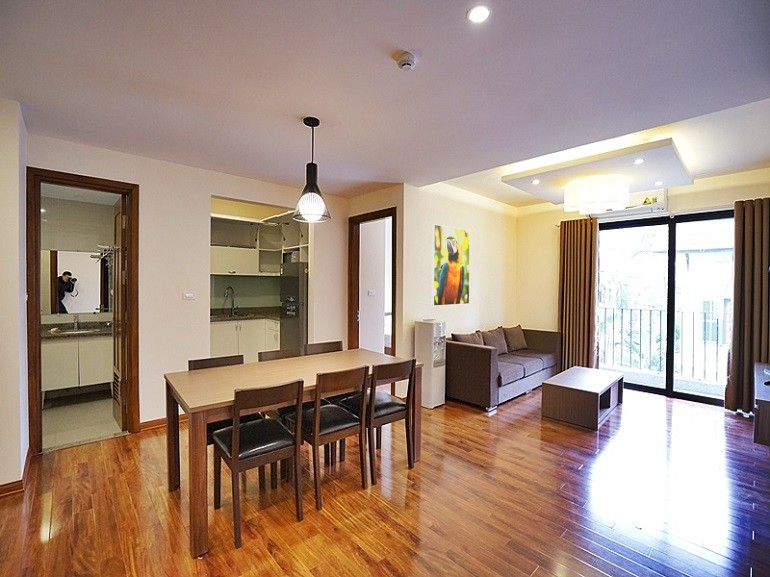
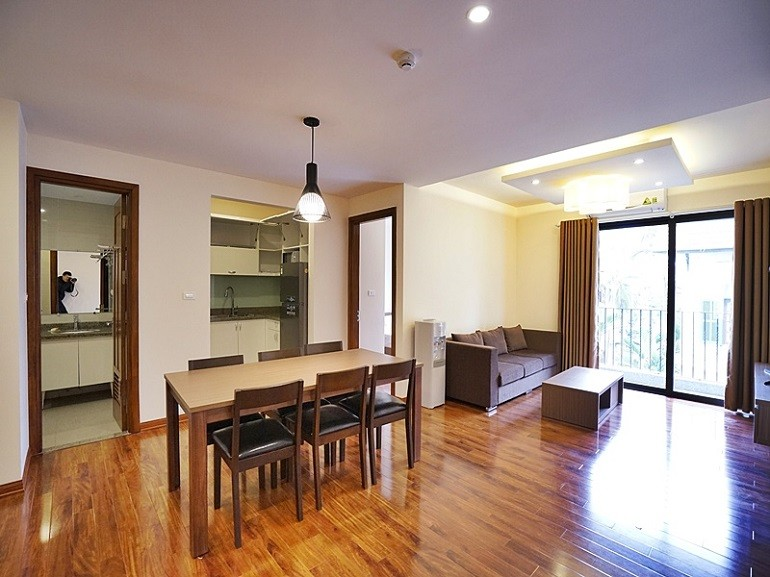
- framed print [431,223,471,307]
